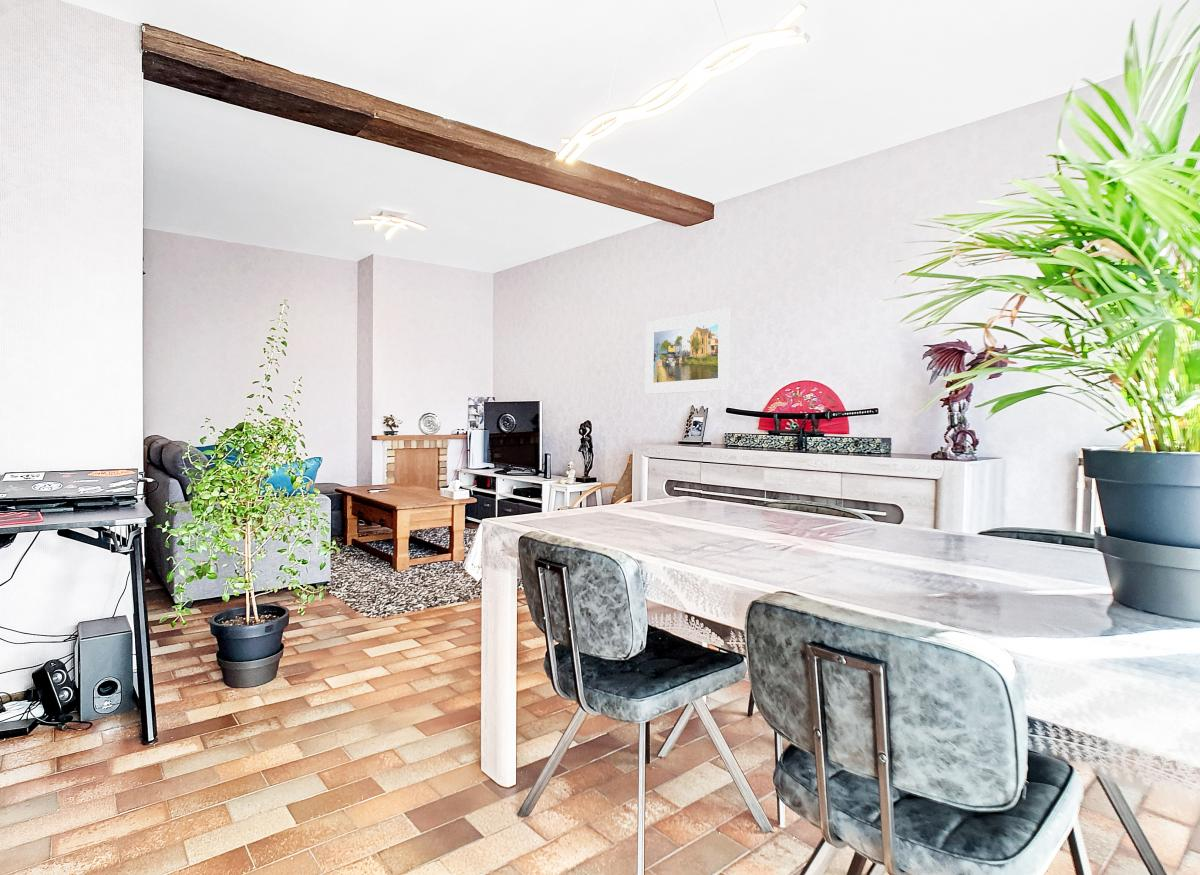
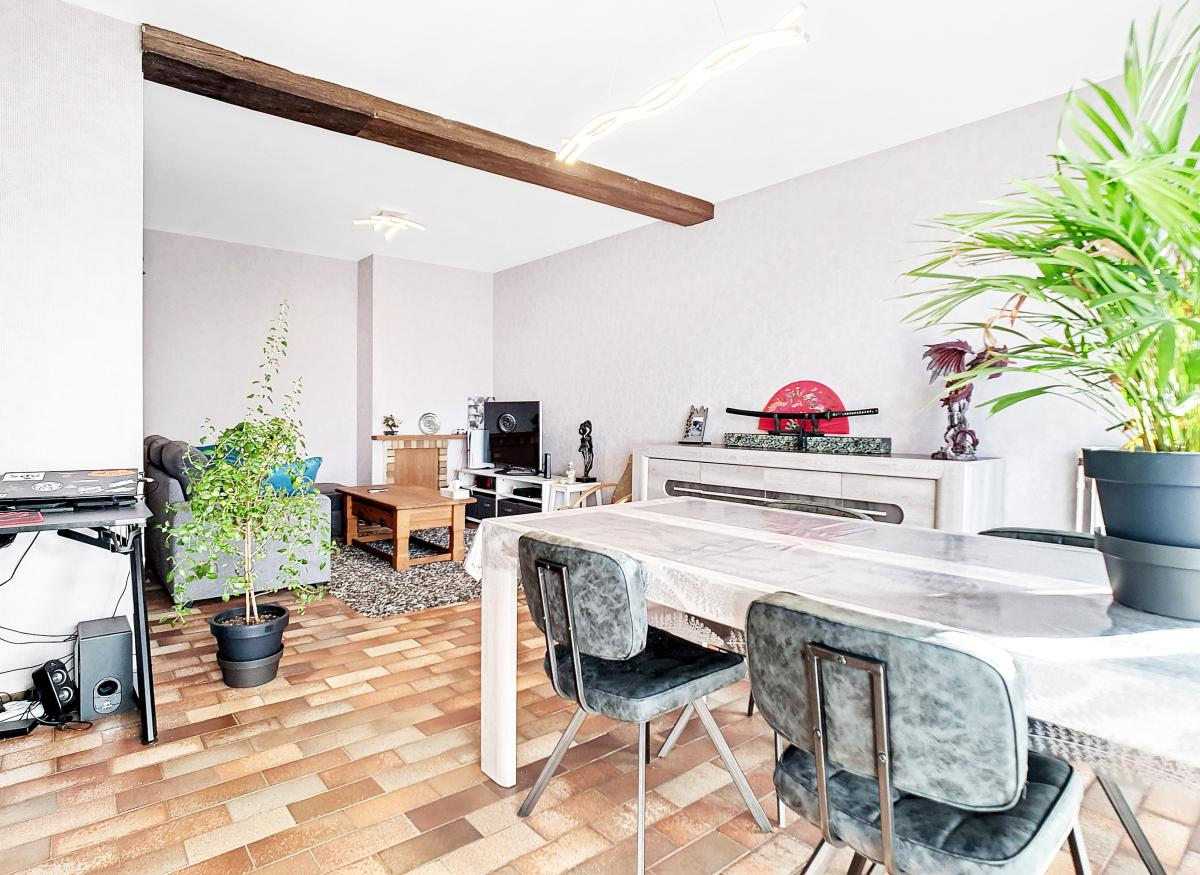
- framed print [645,307,730,395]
